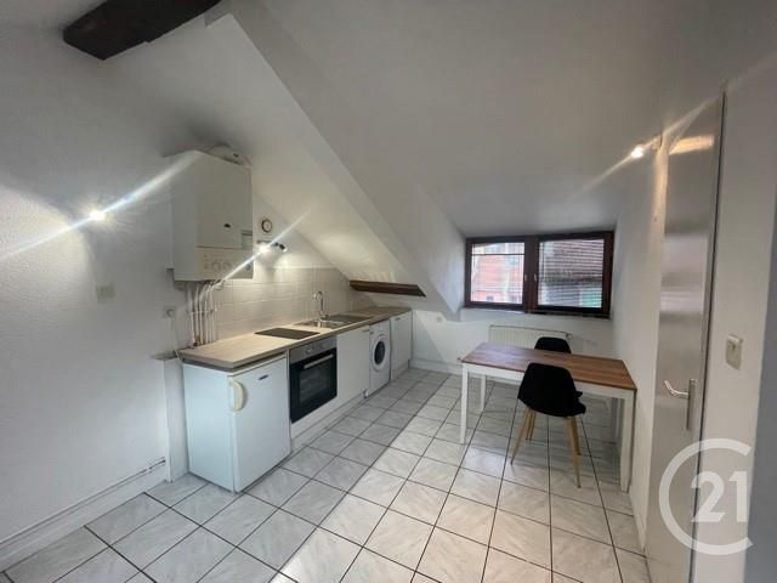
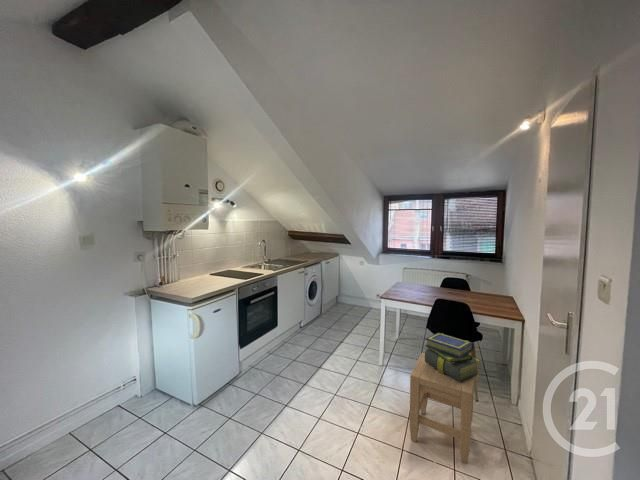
+ stool [409,352,475,465]
+ stack of books [424,332,481,383]
